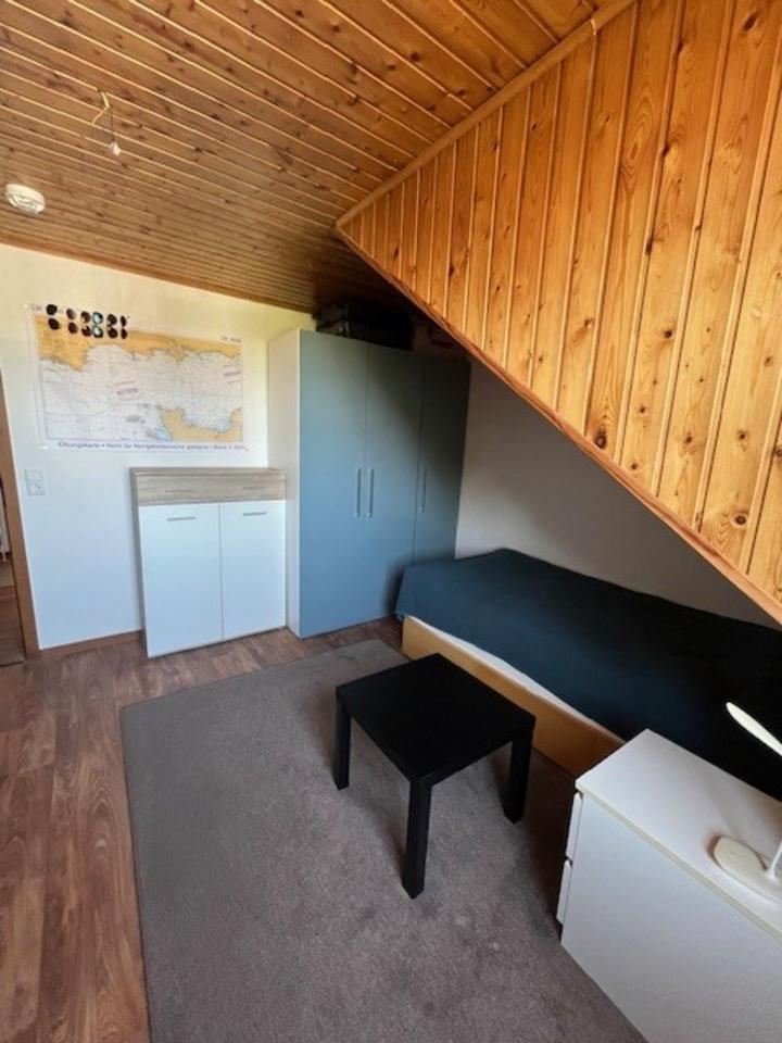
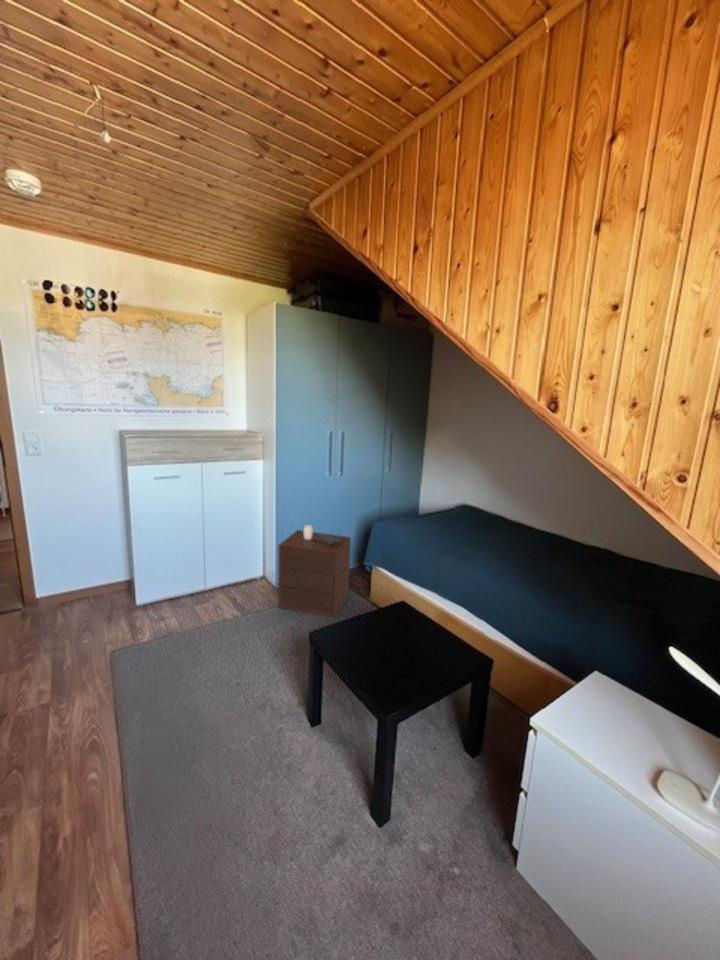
+ nightstand [277,524,352,619]
